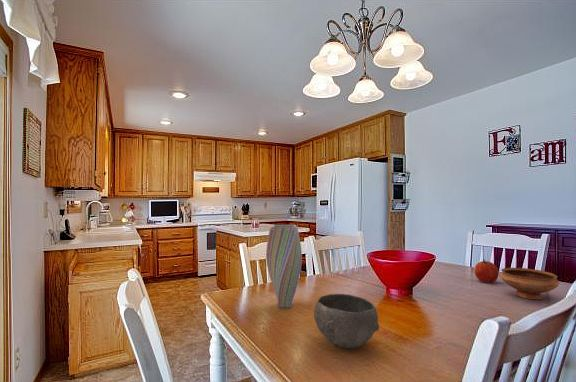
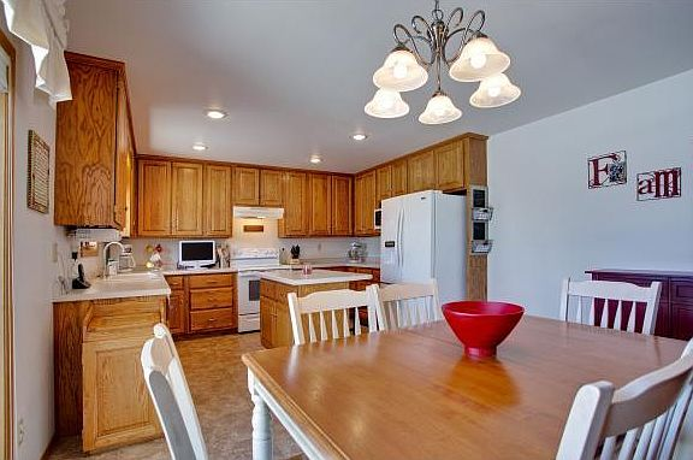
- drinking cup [499,267,560,300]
- vase [265,224,303,308]
- apple [473,259,500,283]
- bowl [313,293,380,349]
